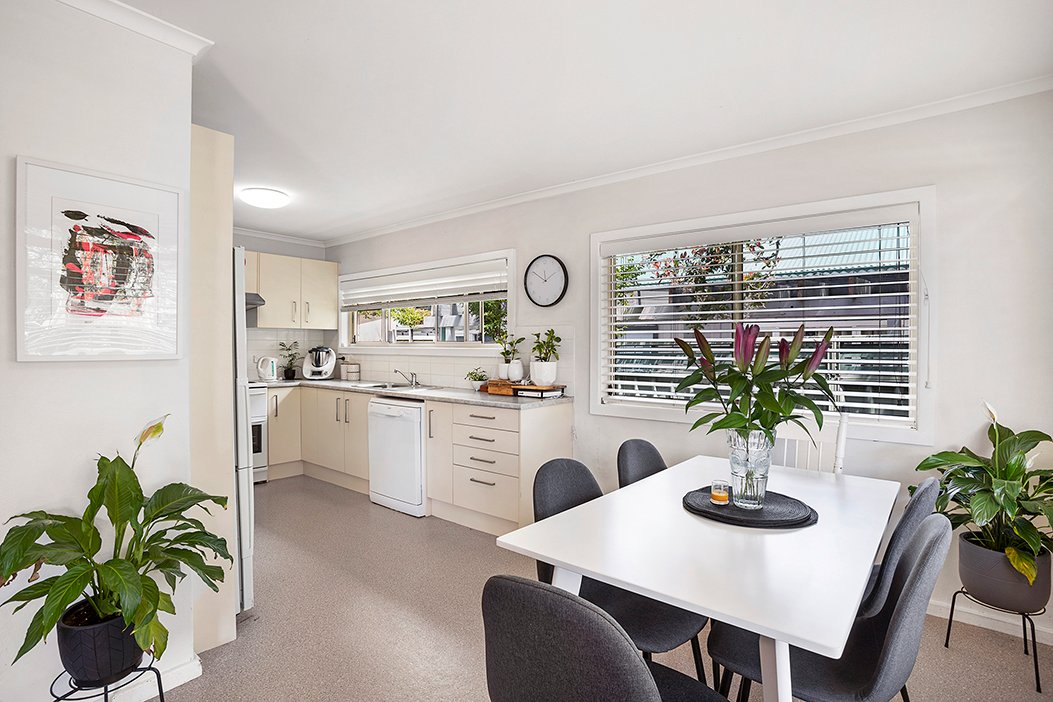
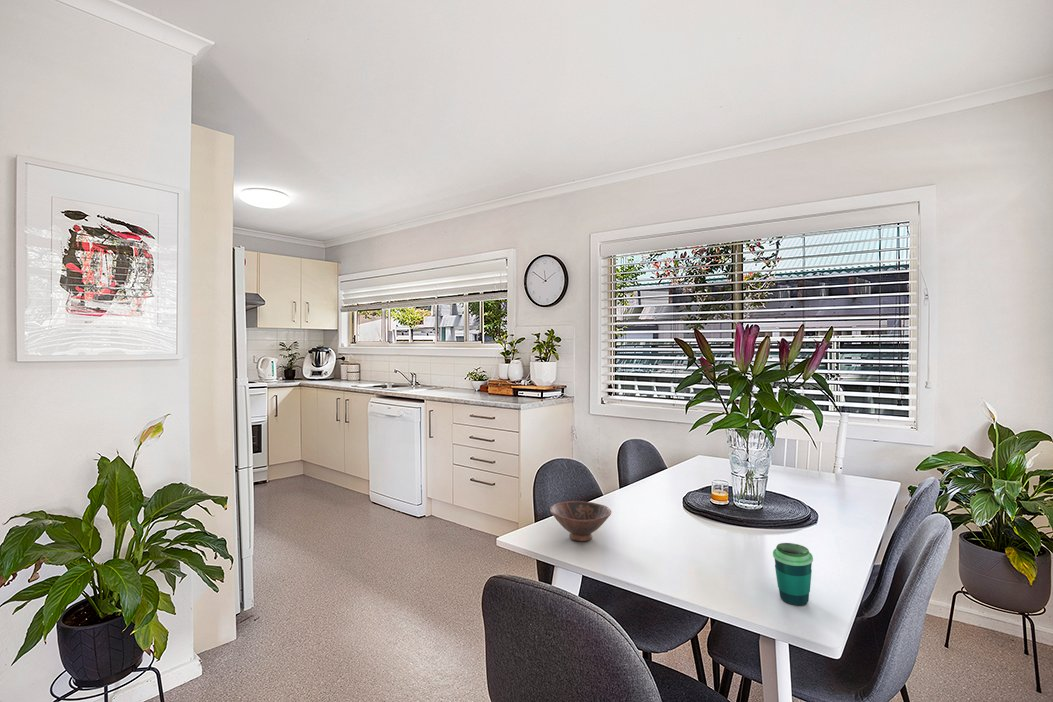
+ cup [772,542,814,606]
+ bowl [549,500,612,542]
